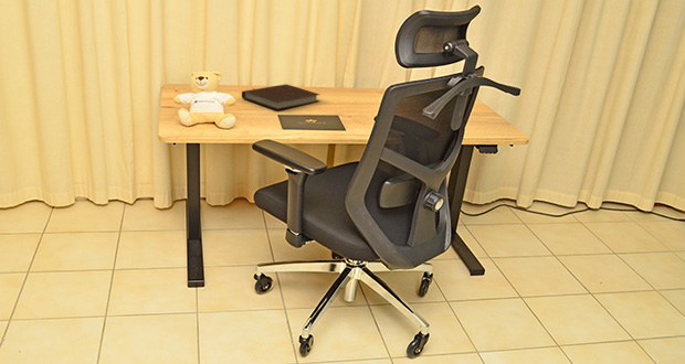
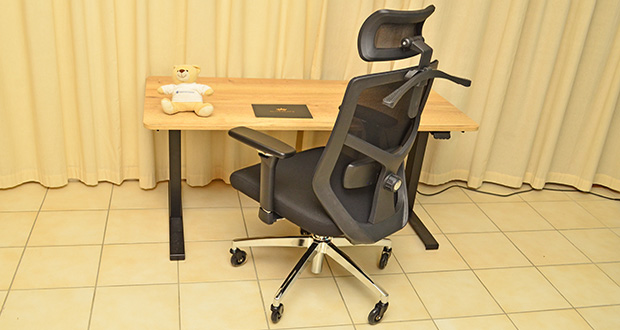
- notebook [241,83,322,111]
